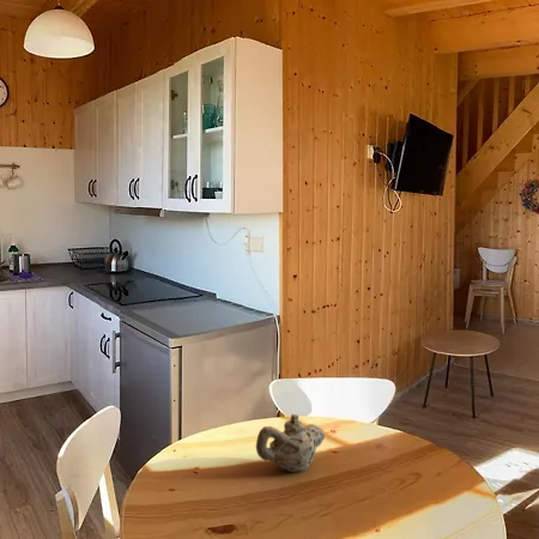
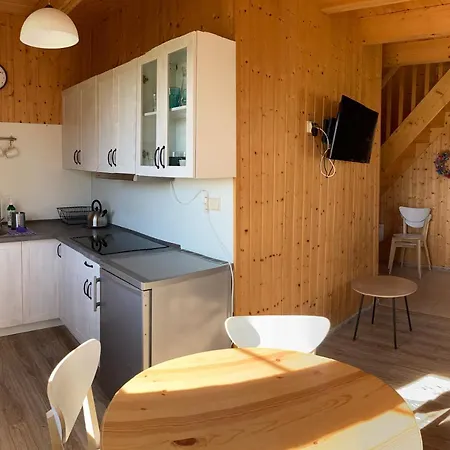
- teapot [255,413,326,473]
